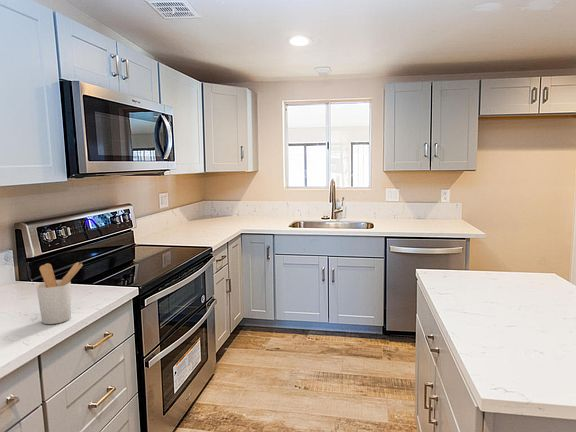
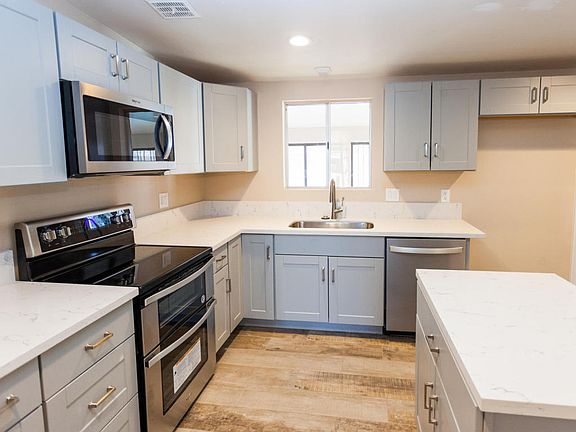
- utensil holder [35,261,84,325]
